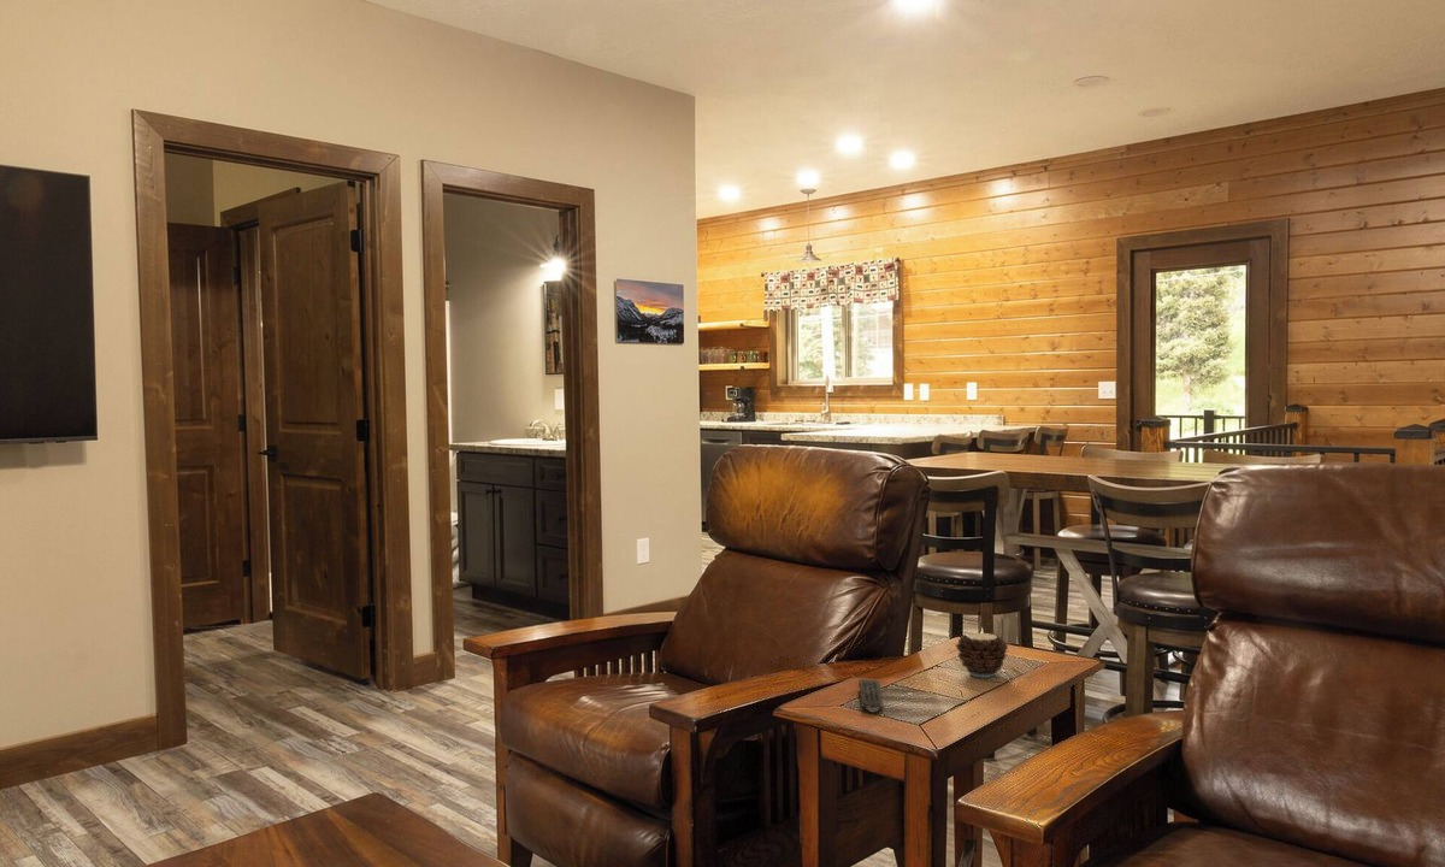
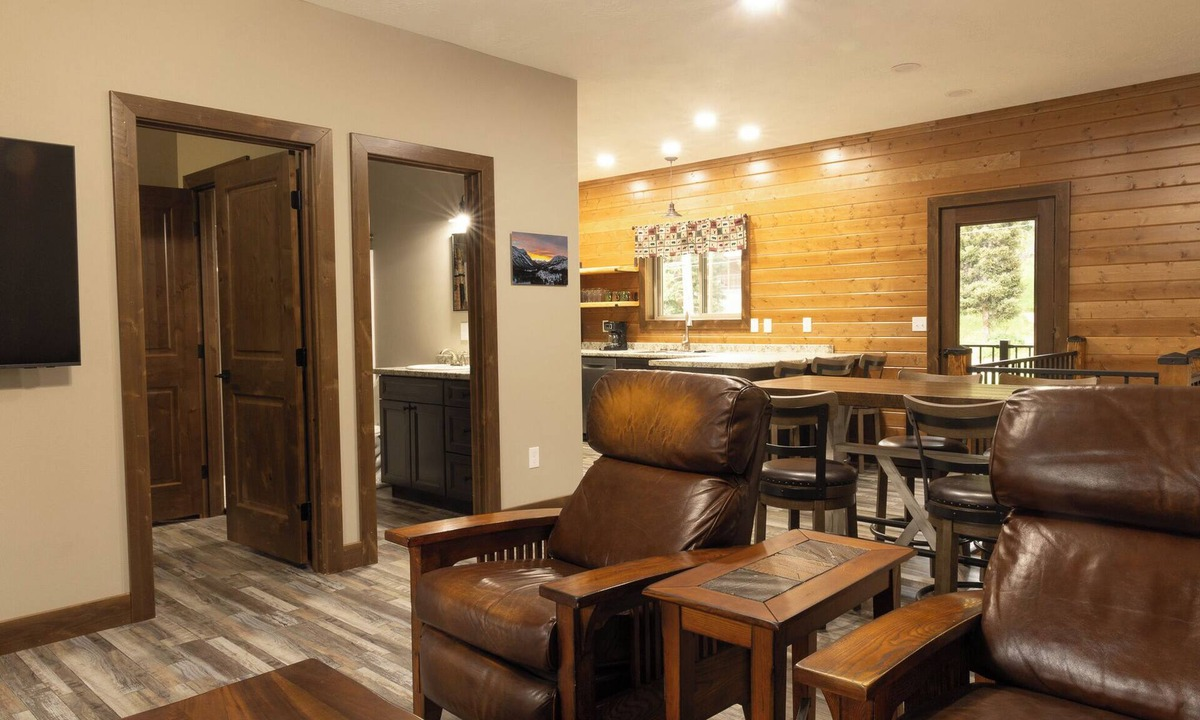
- candle [955,626,1009,679]
- remote control [857,678,885,714]
